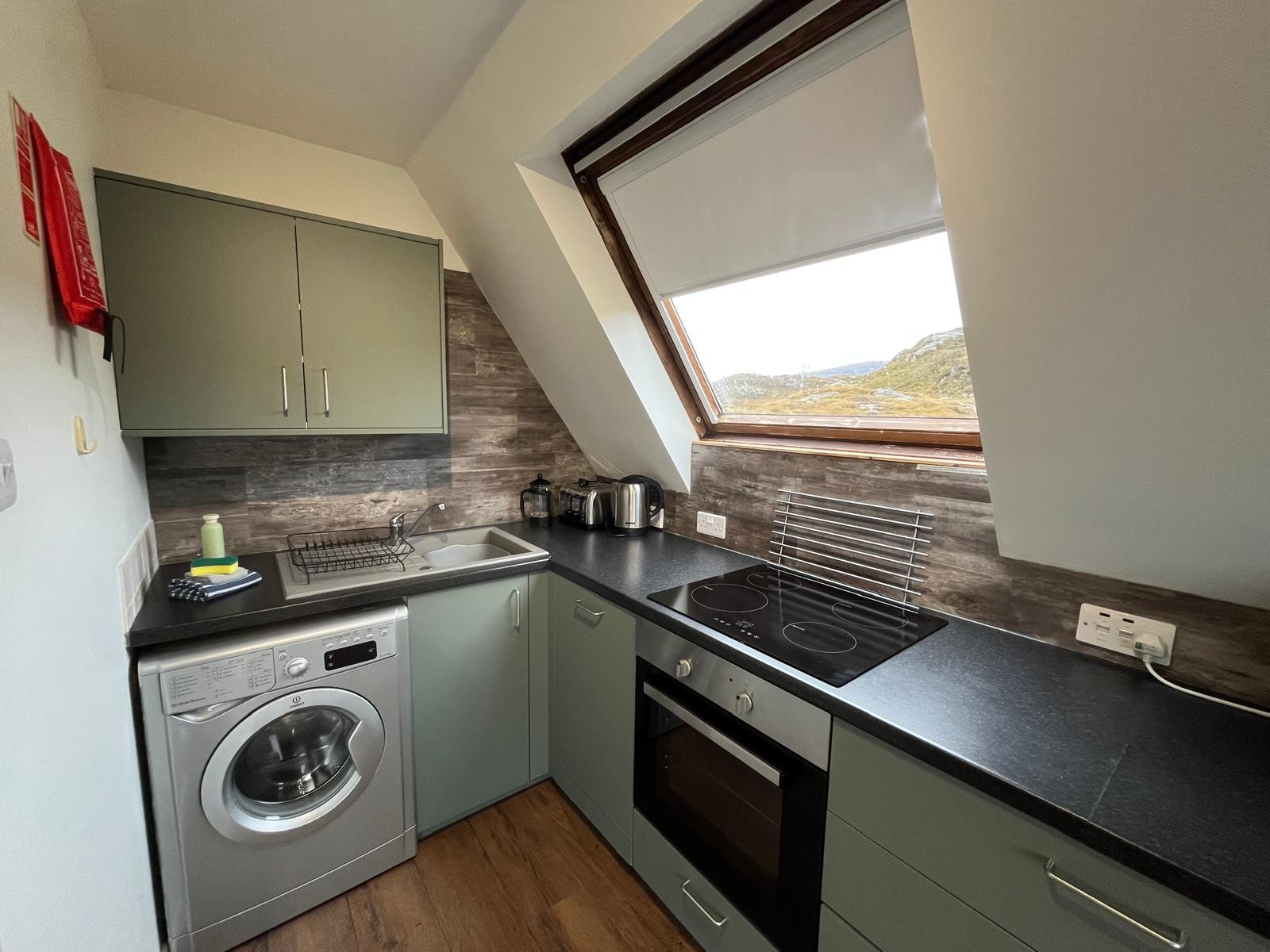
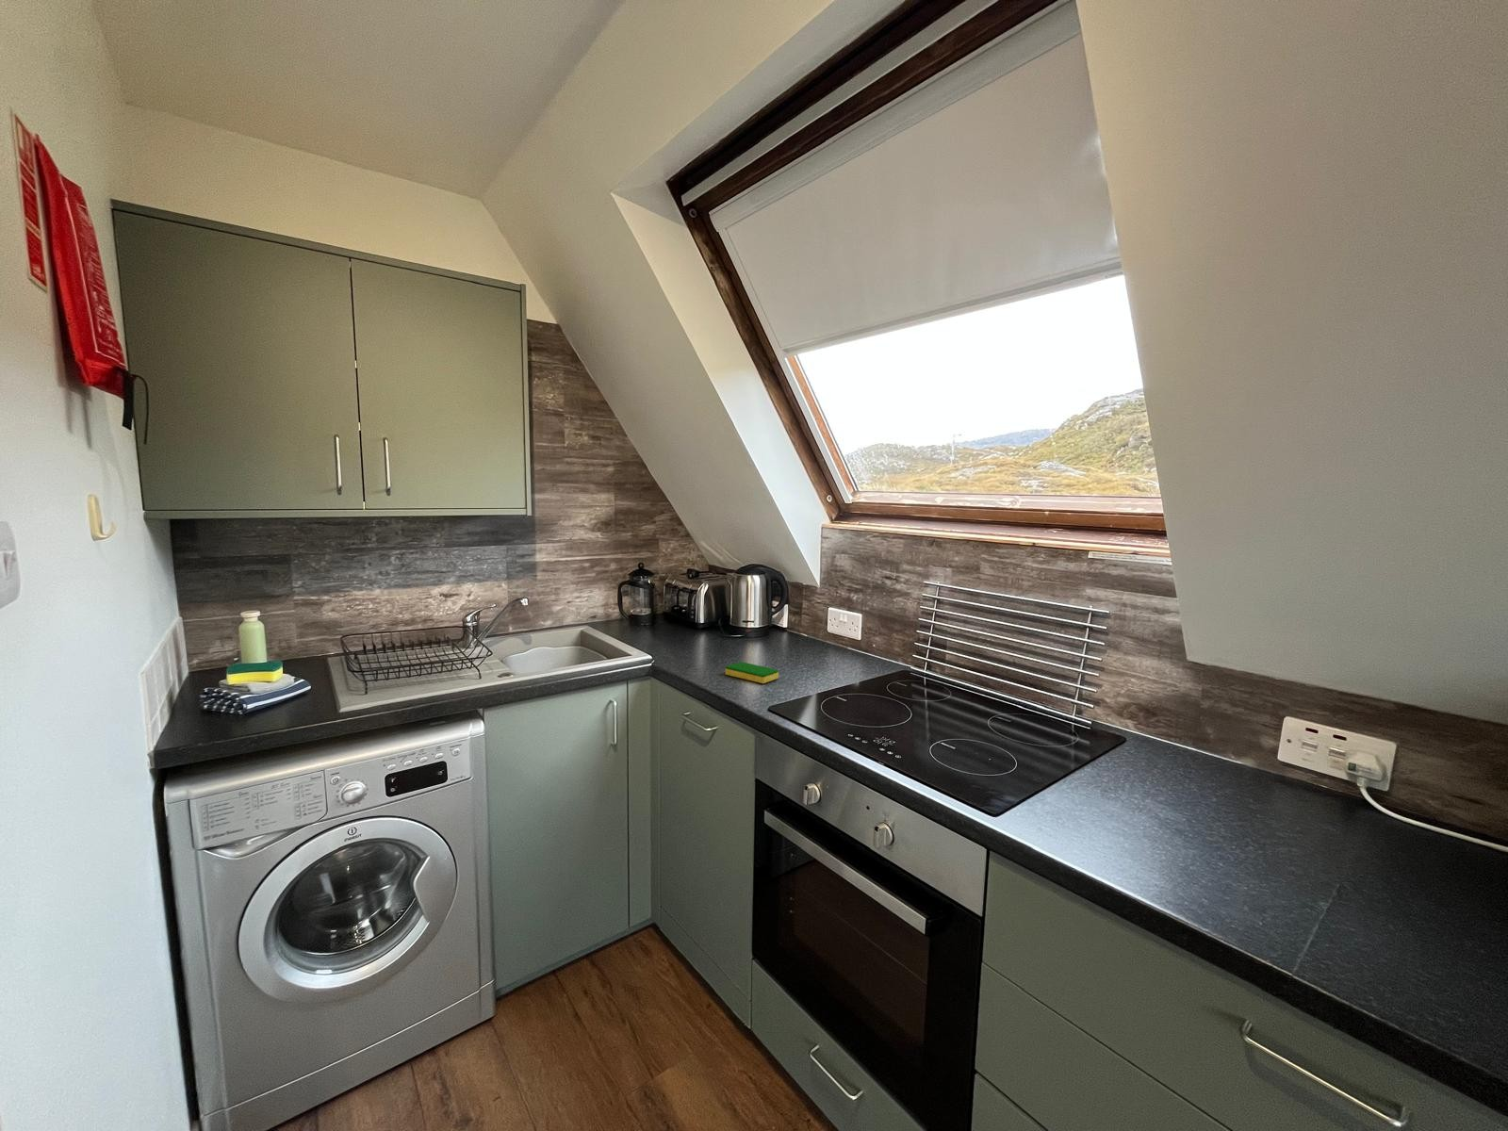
+ dish sponge [724,661,779,684]
